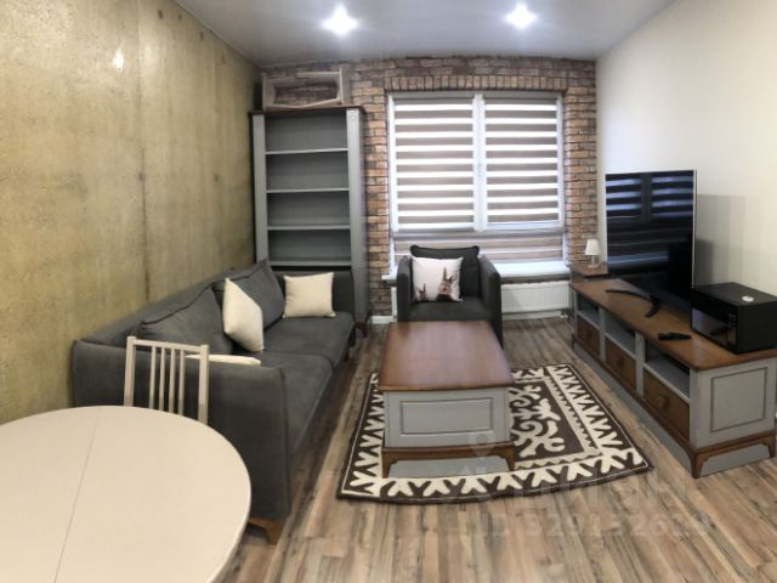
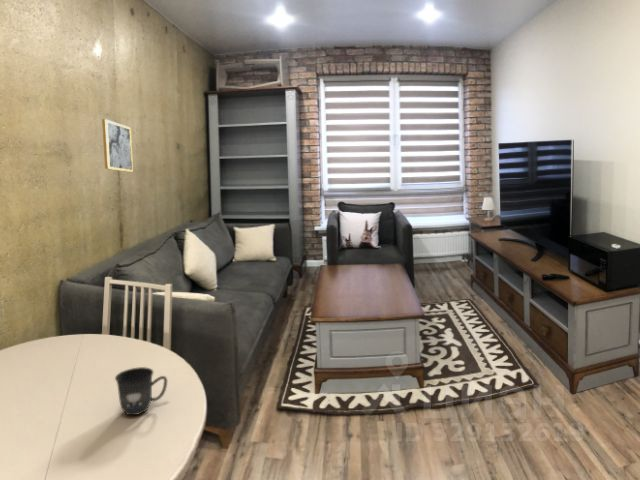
+ wall art [101,118,134,173]
+ mug [114,366,168,416]
